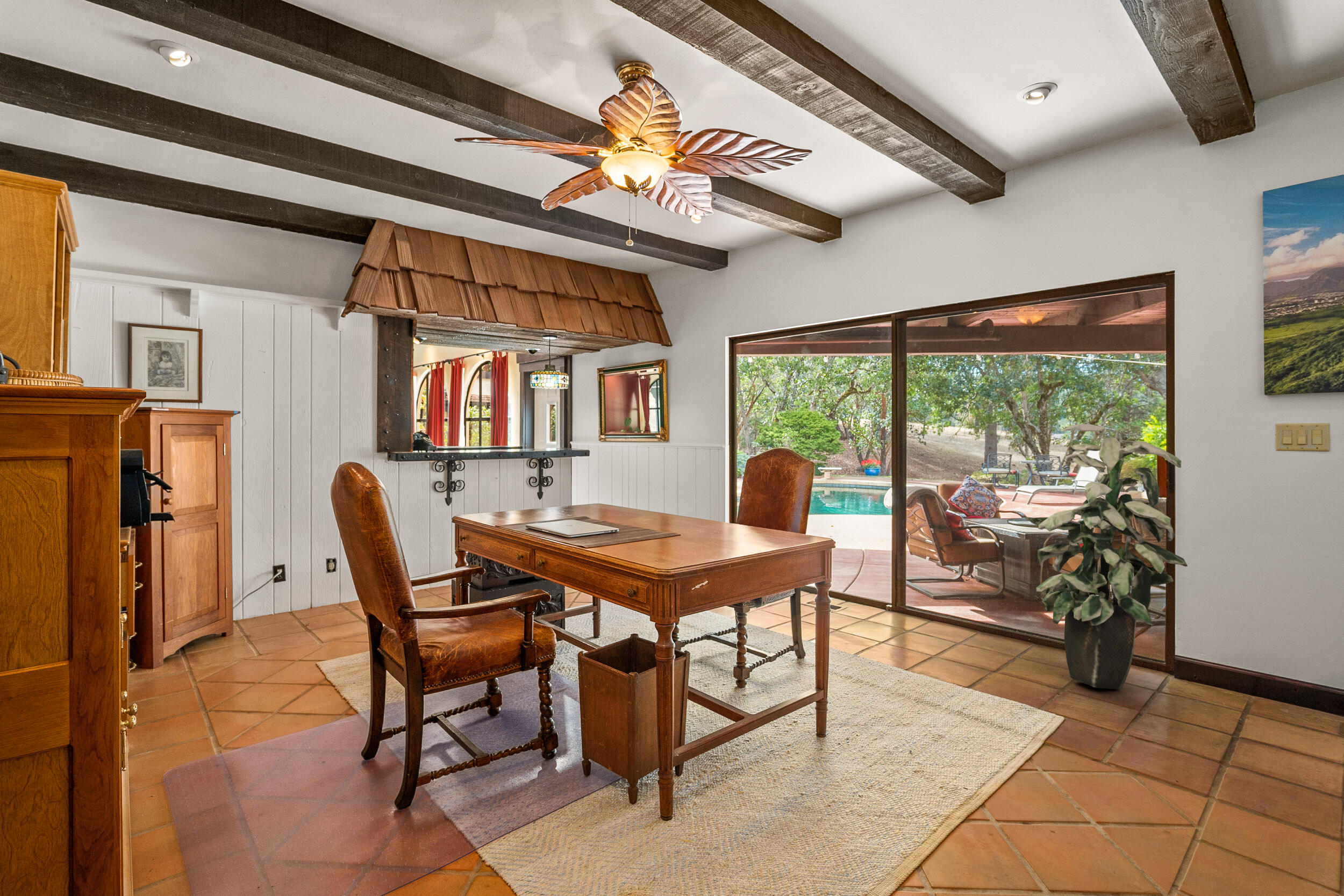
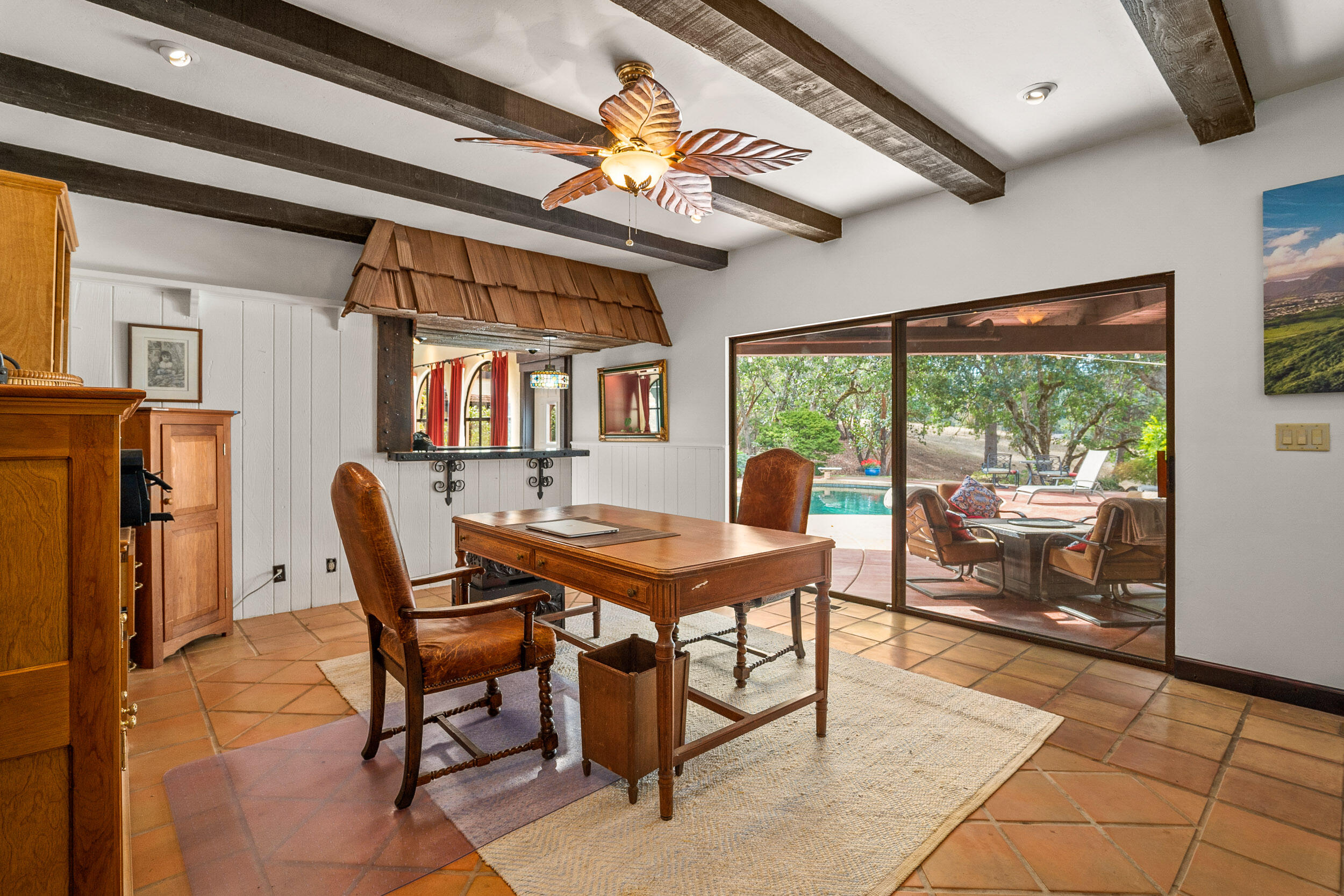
- indoor plant [1024,424,1188,690]
